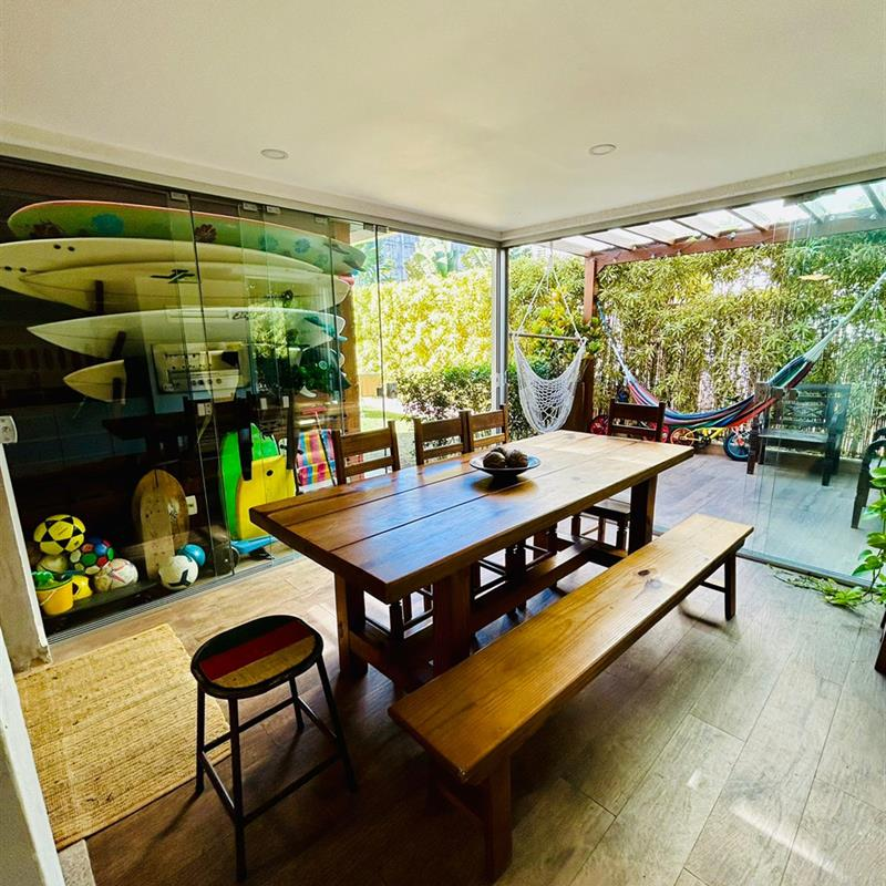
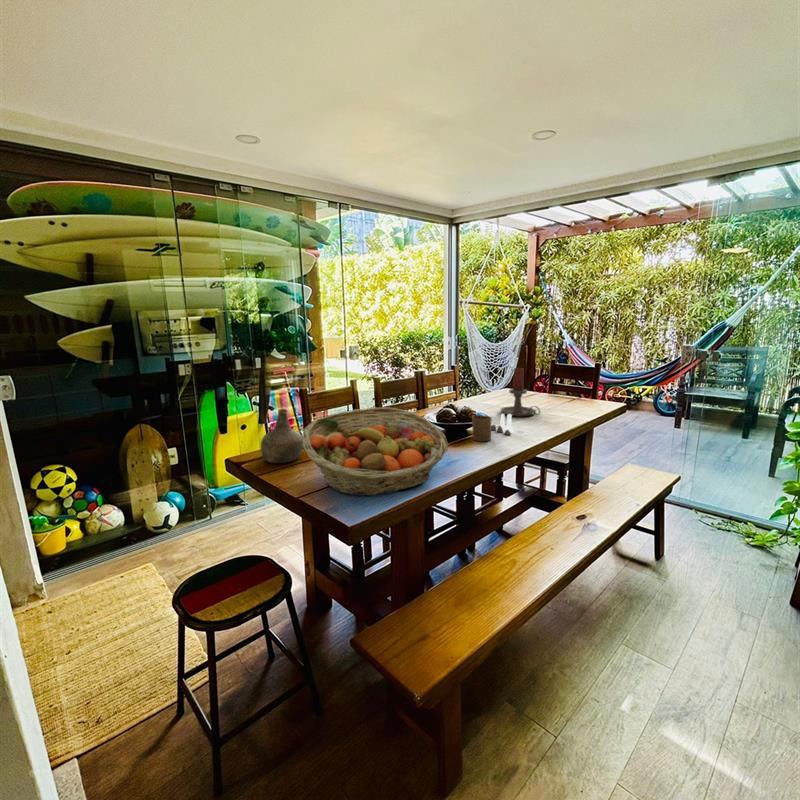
+ candle holder [500,367,541,417]
+ fruit basket [302,406,449,497]
+ cup [471,414,493,442]
+ salt and pepper shaker set [491,413,514,436]
+ bottle [259,408,304,464]
